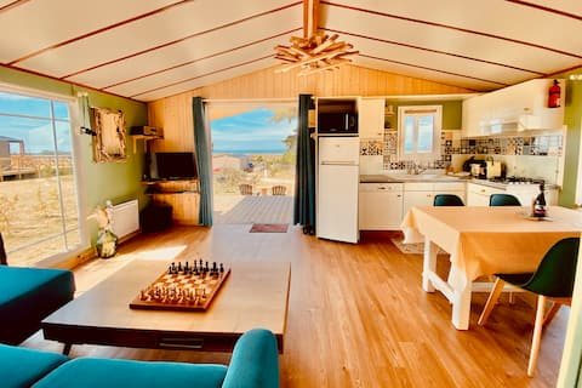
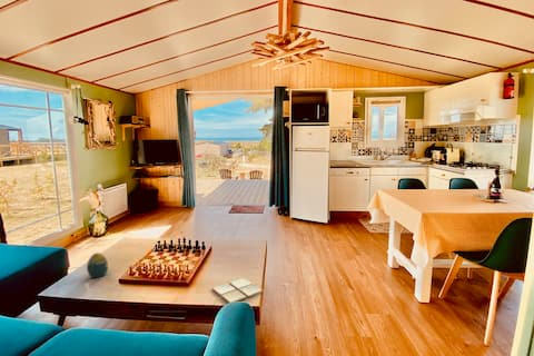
+ decorative egg [86,251,109,279]
+ drink coaster [211,277,264,304]
